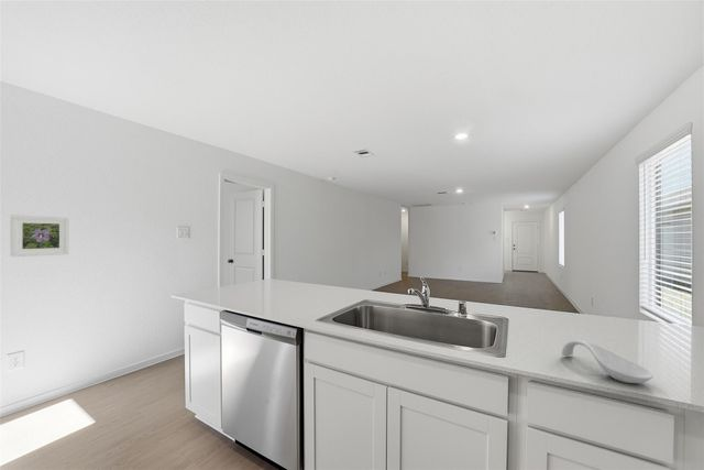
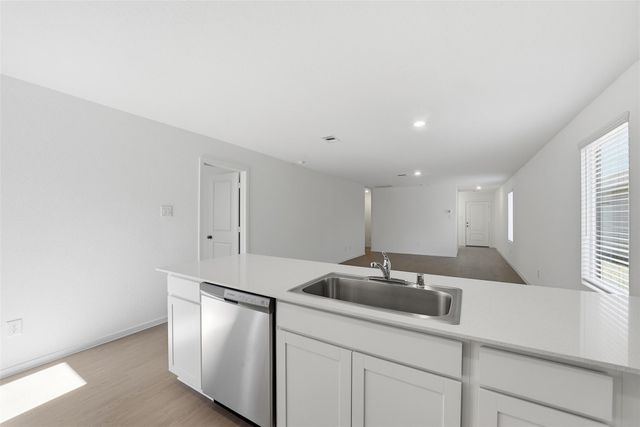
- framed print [10,214,70,258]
- spoon rest [561,339,654,384]
